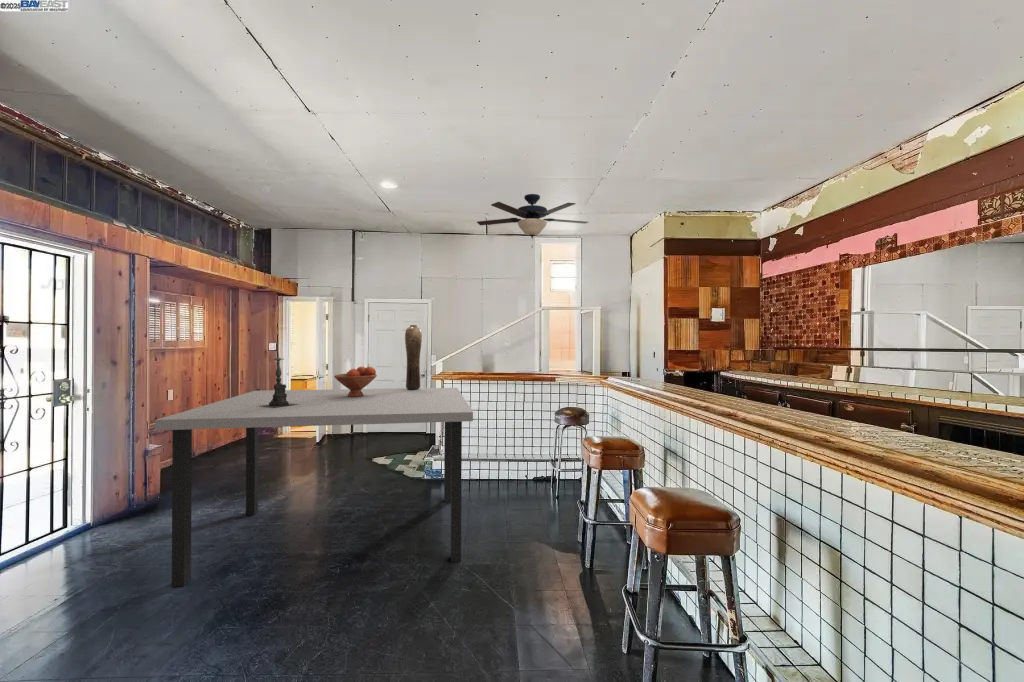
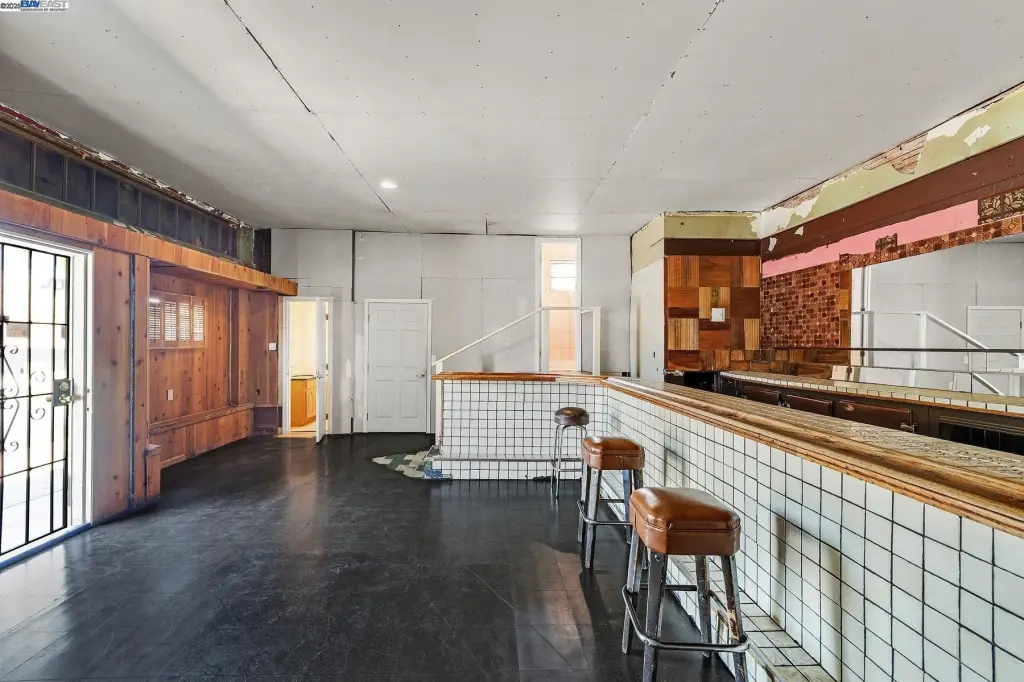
- fruit bowl [333,366,378,397]
- vase [404,324,423,390]
- ceiling fan [476,193,590,248]
- dining table [154,387,474,588]
- candle holder [260,350,299,408]
